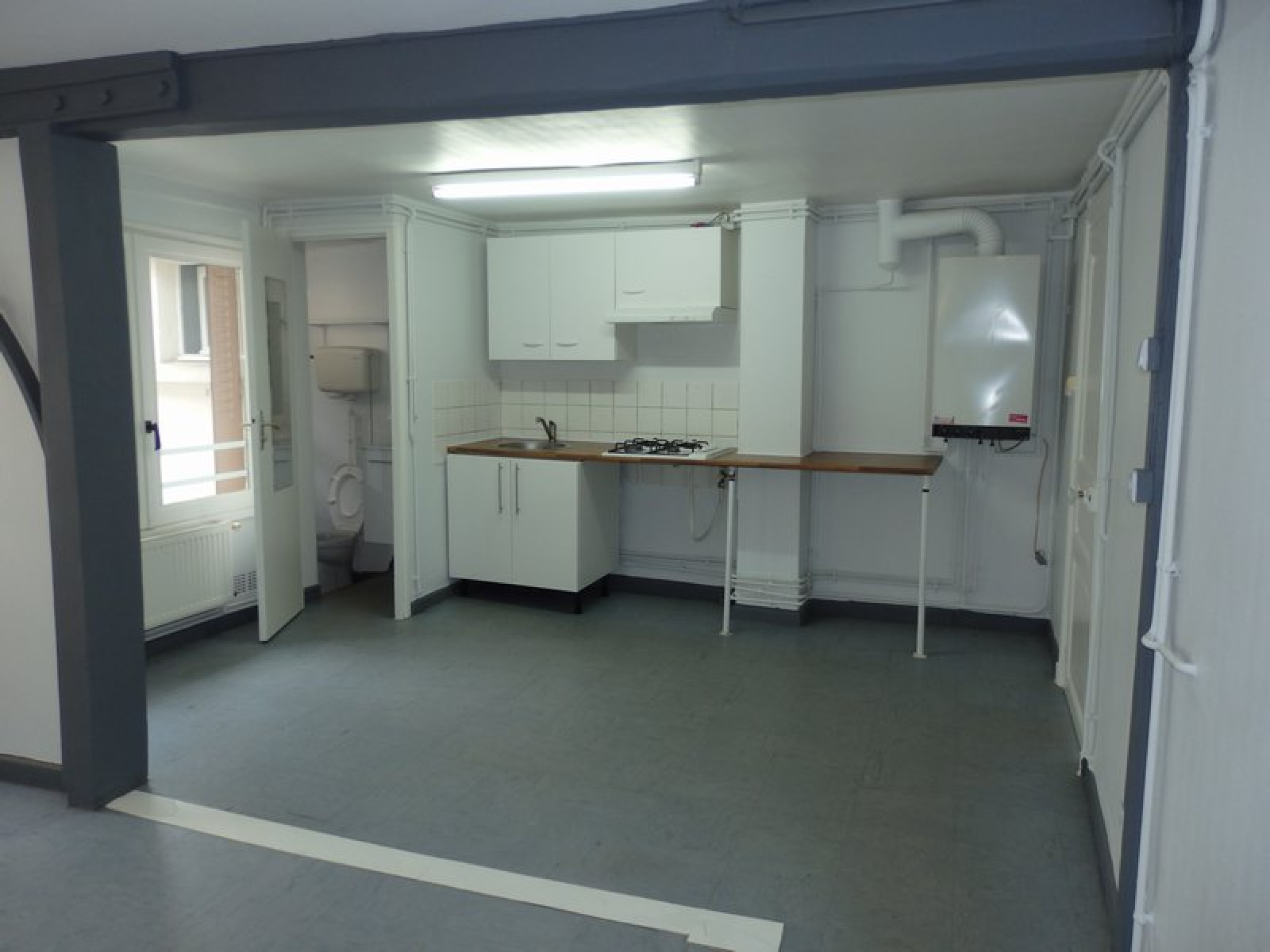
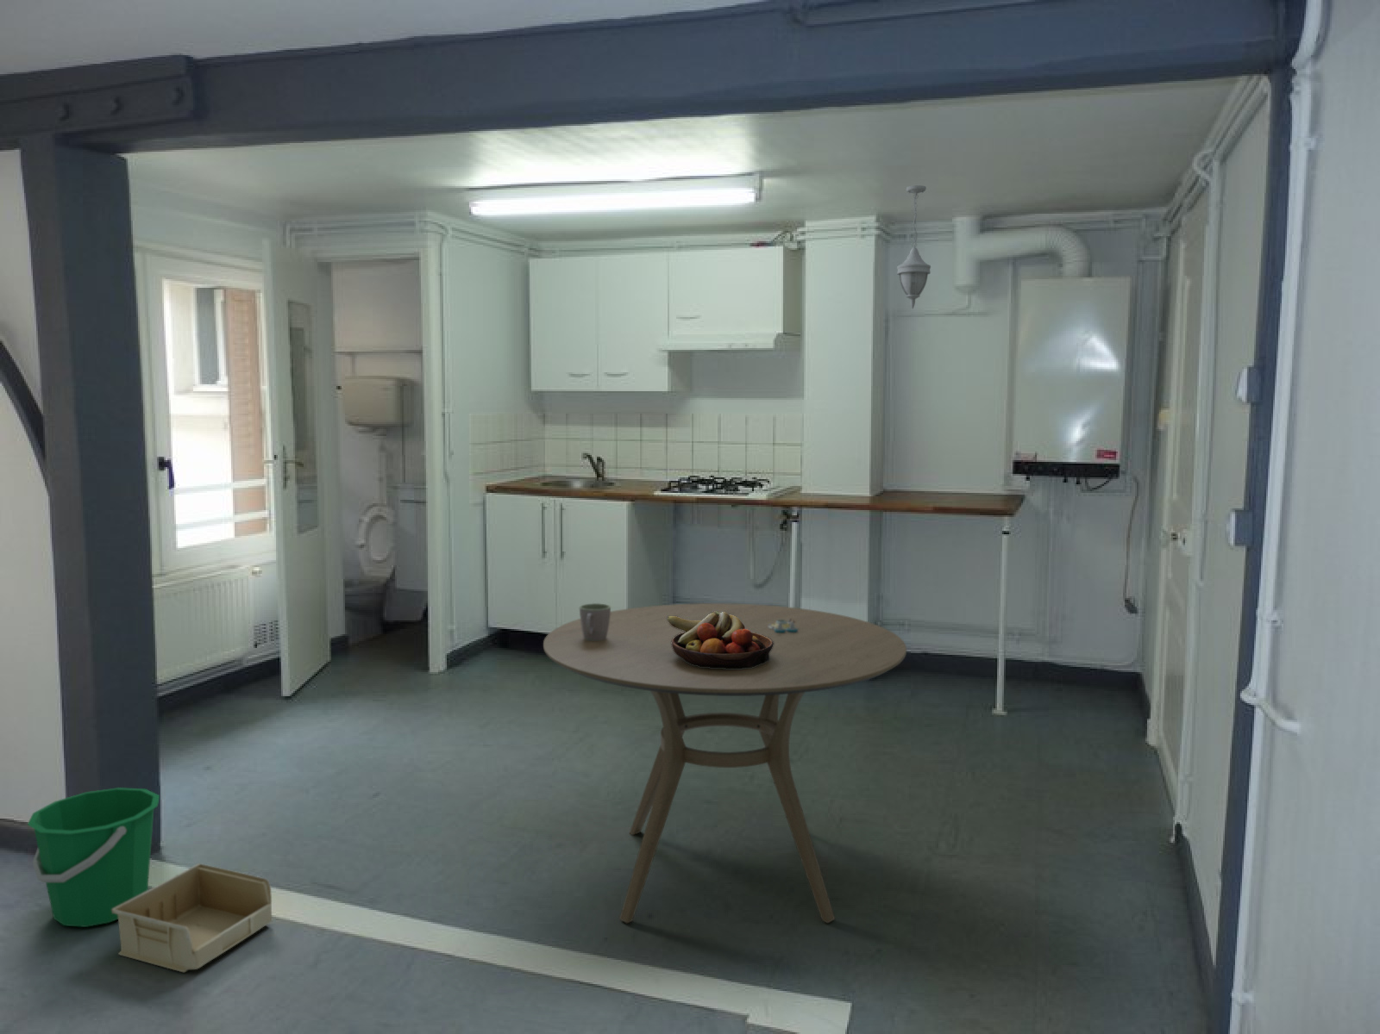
+ salt and pepper shaker set [768,619,798,633]
+ mug [579,603,612,641]
+ pendant light [896,185,931,310]
+ fruit bowl [667,610,774,669]
+ bucket [27,786,161,928]
+ dining table [542,603,907,924]
+ storage bin [112,862,274,973]
